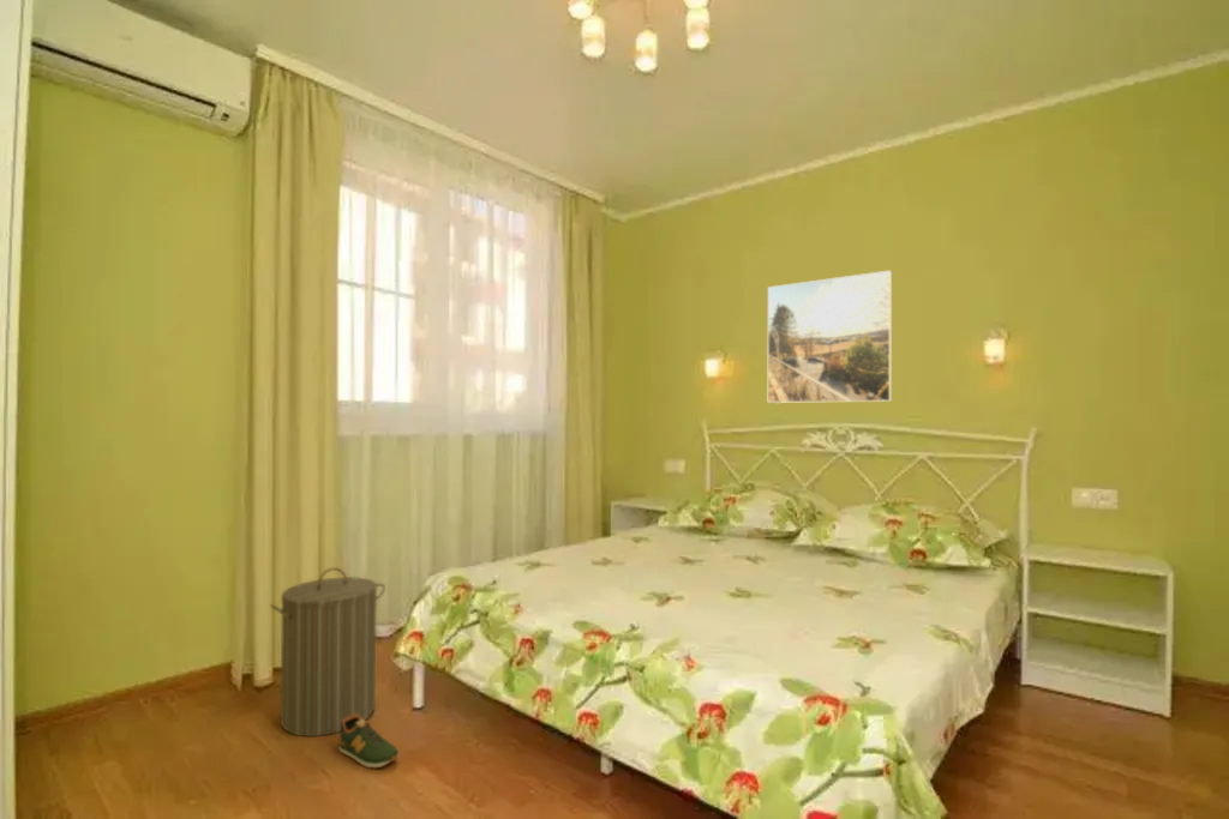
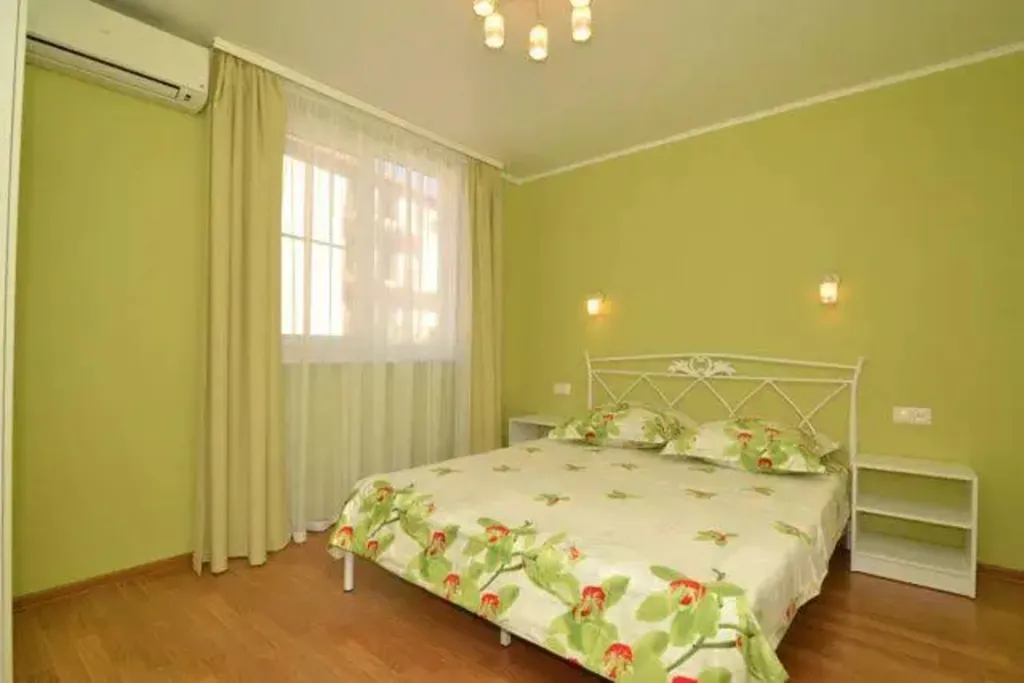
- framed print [767,270,893,404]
- laundry hamper [269,566,386,737]
- shoe [337,715,400,770]
